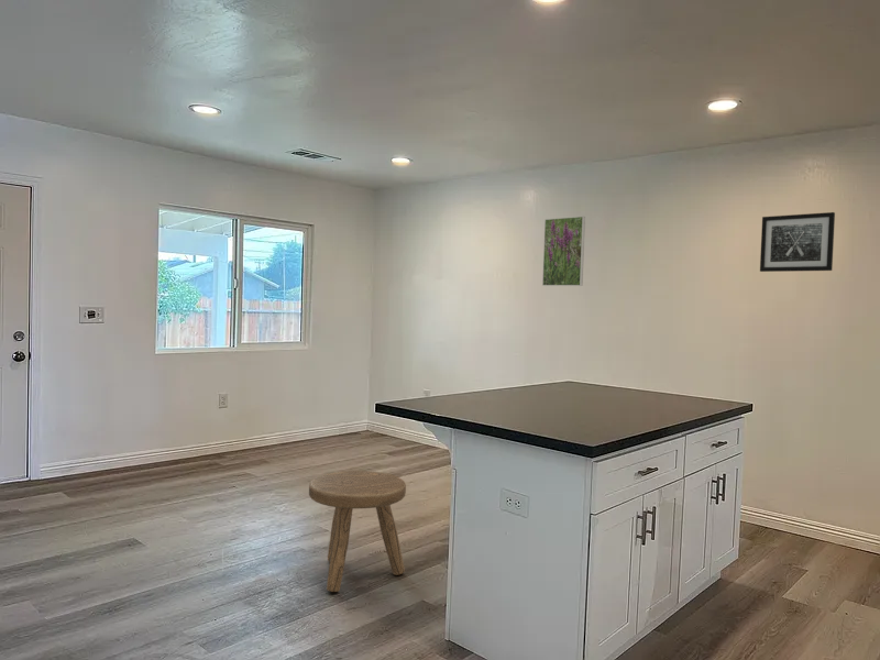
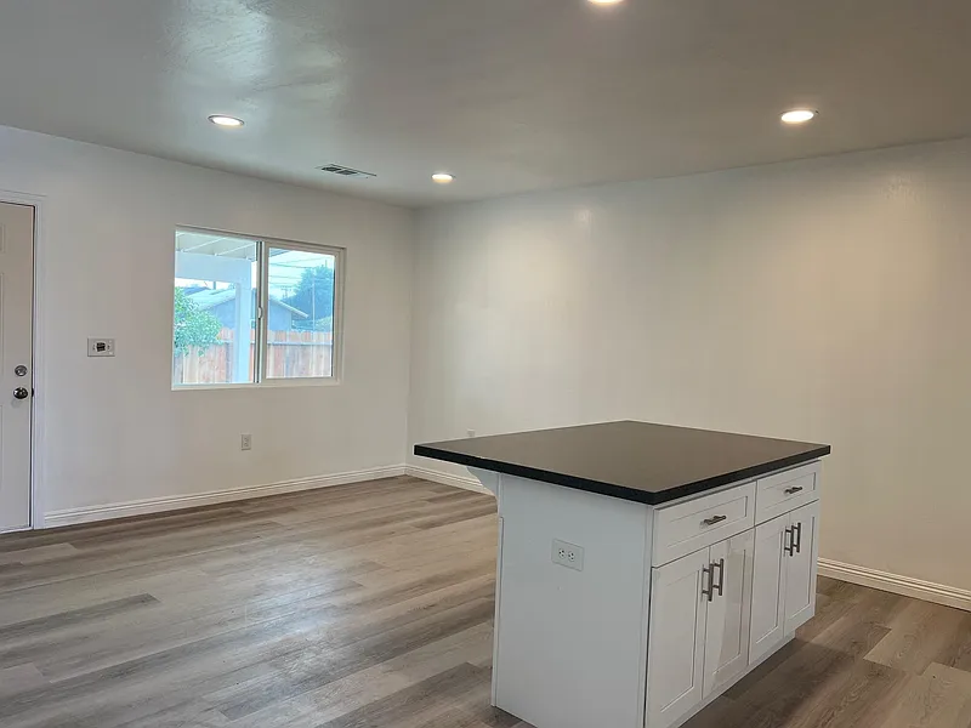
- stool [308,470,407,593]
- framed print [541,216,586,287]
- wall art [759,211,836,273]
